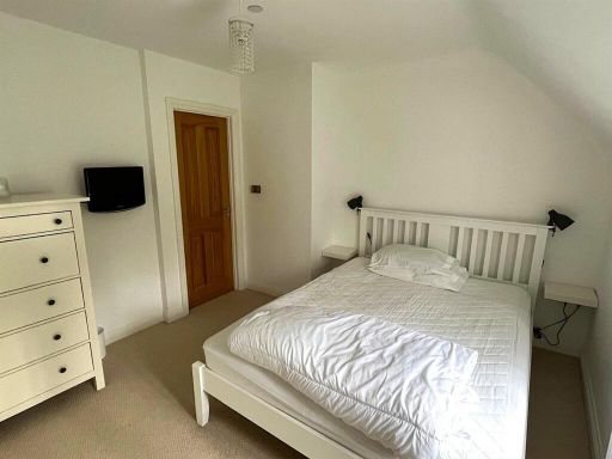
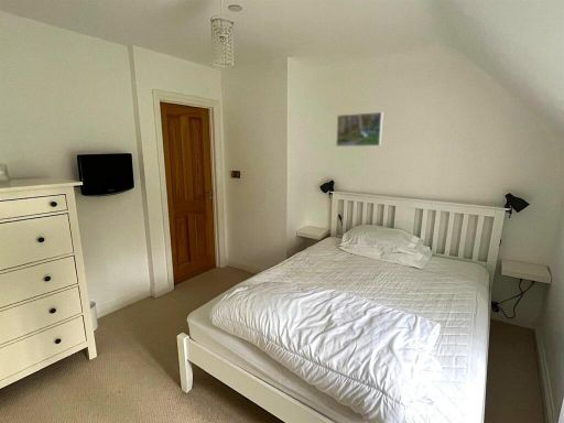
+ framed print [335,111,384,148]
